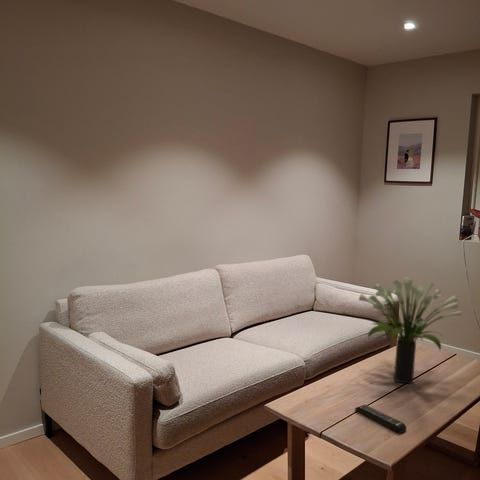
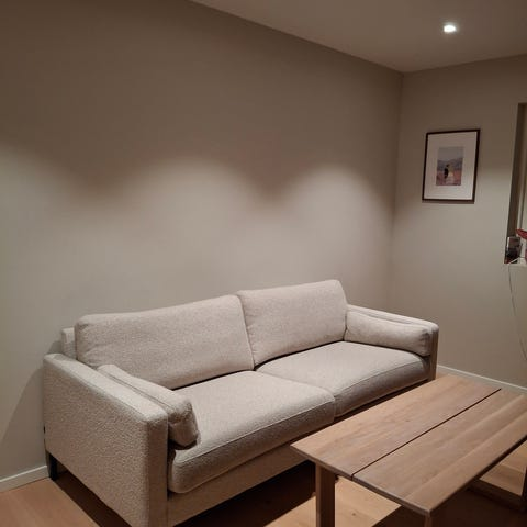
- remote control [354,404,407,434]
- potted plant [358,276,463,384]
